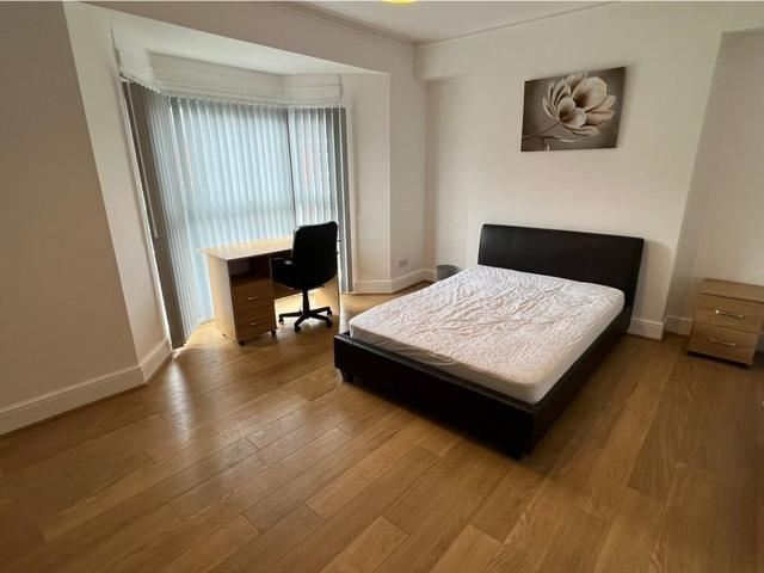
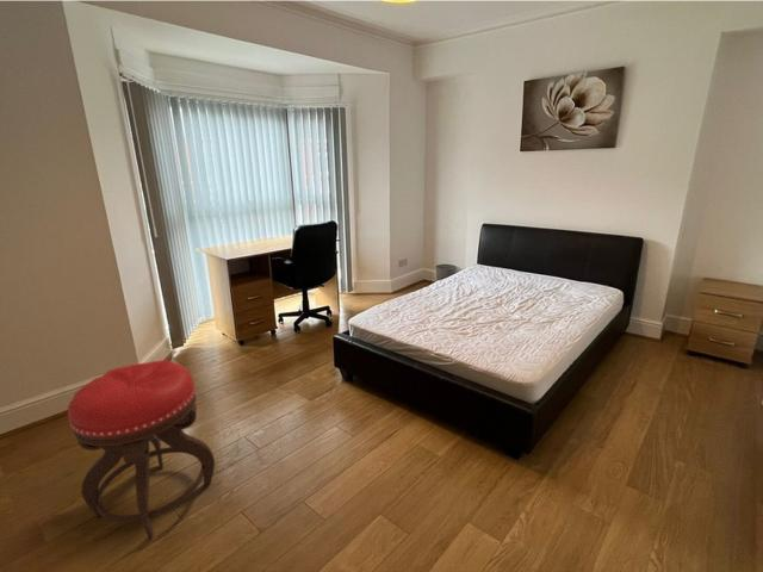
+ stool [67,359,216,541]
